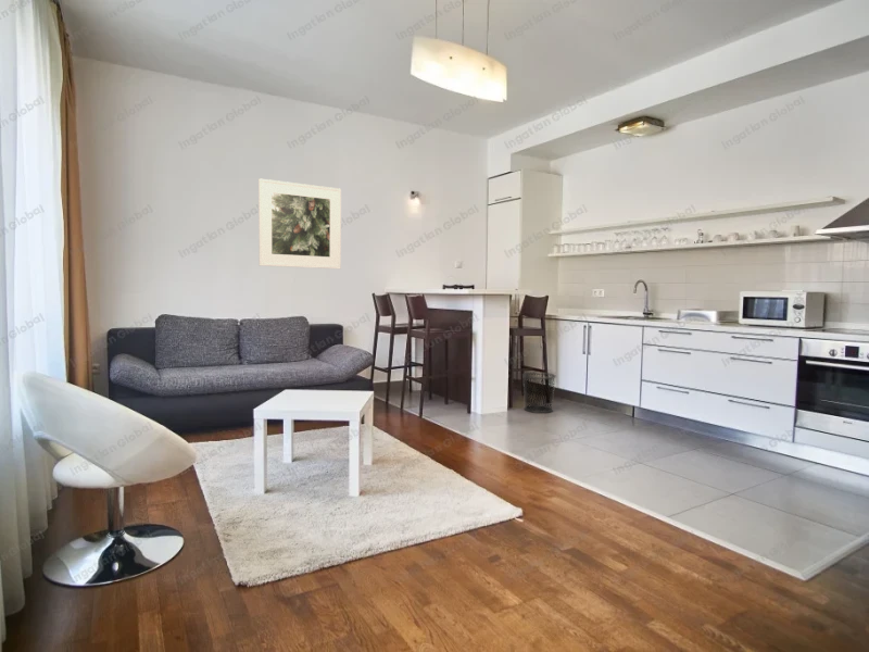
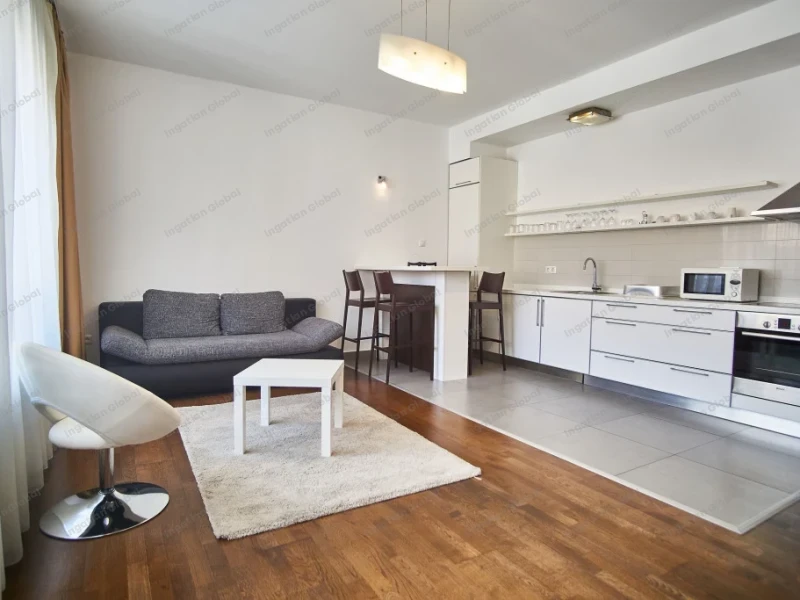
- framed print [257,177,342,271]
- waste bin [521,372,557,414]
